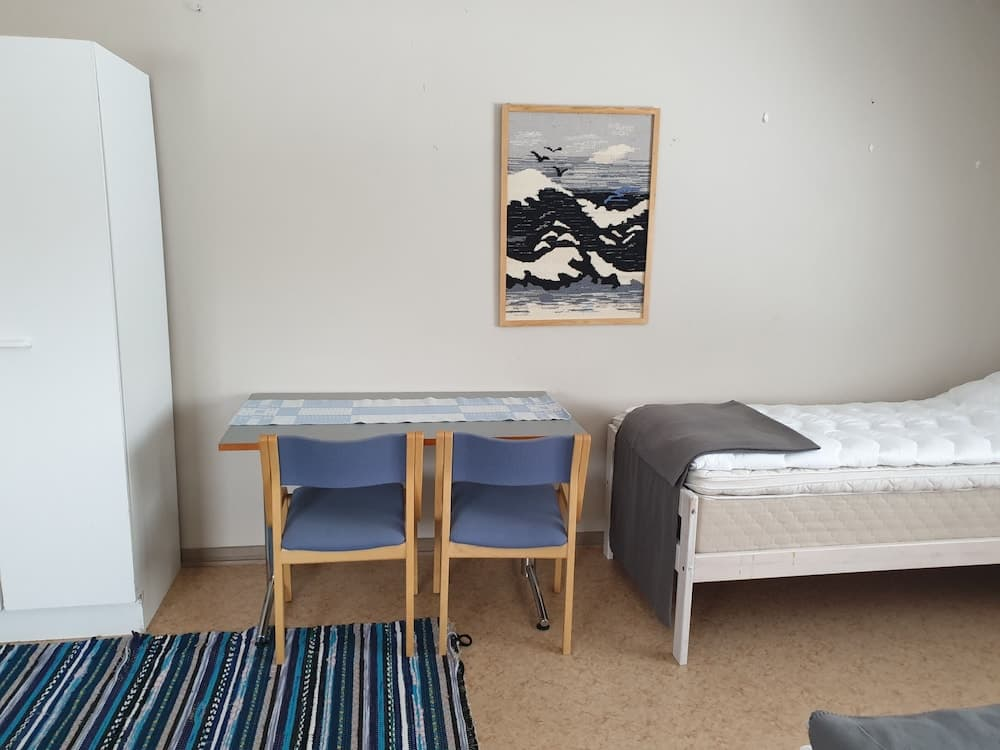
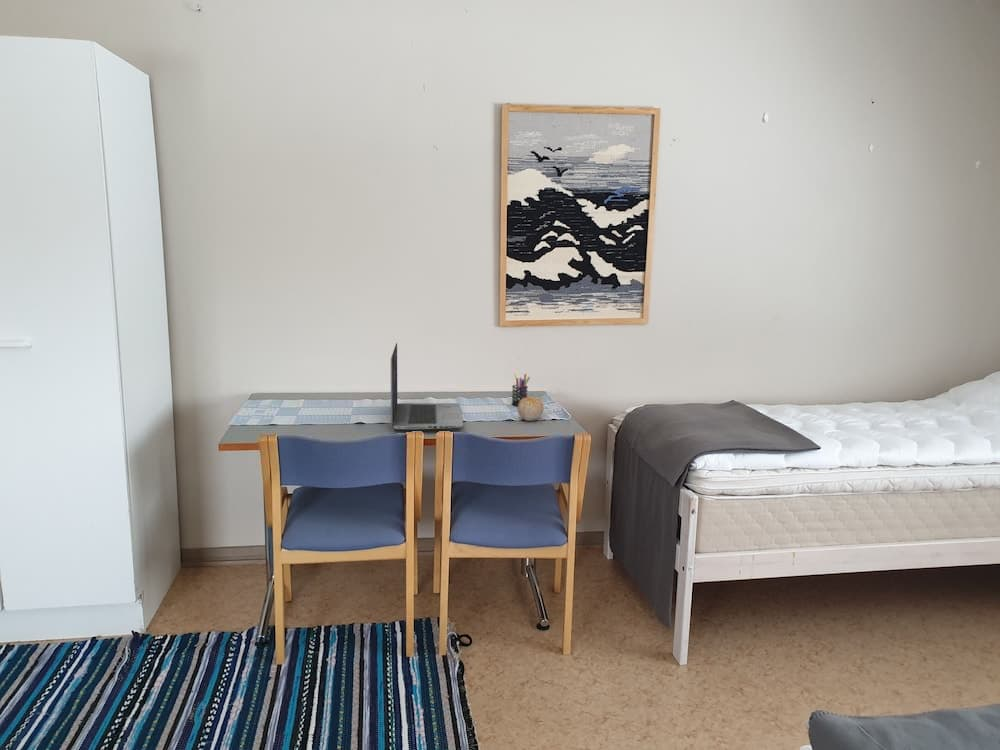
+ fruit [517,396,545,422]
+ laptop [390,342,464,431]
+ pen holder [511,373,531,407]
